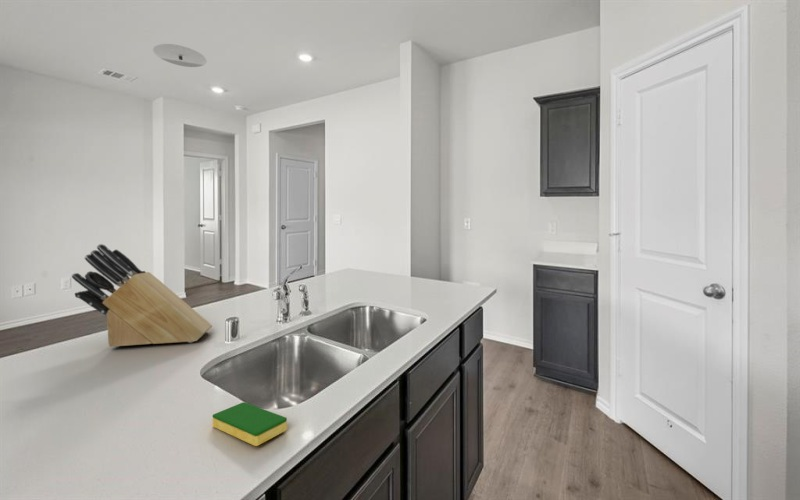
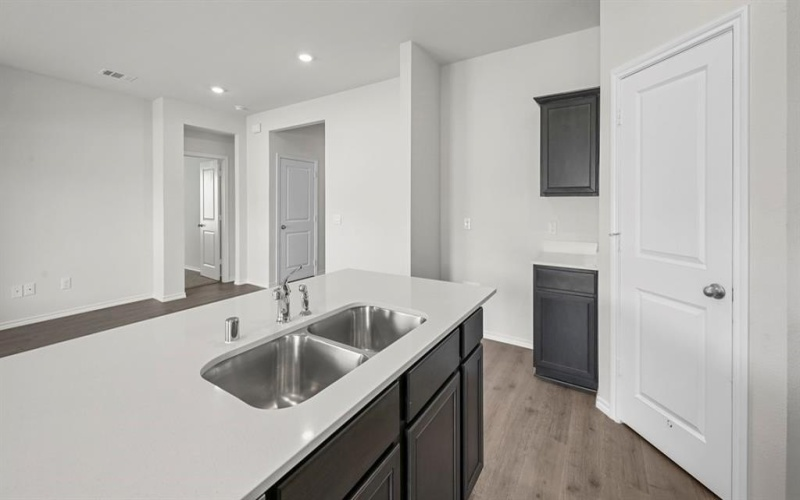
- ceiling light [152,43,208,68]
- dish sponge [212,401,288,447]
- knife block [71,243,213,349]
